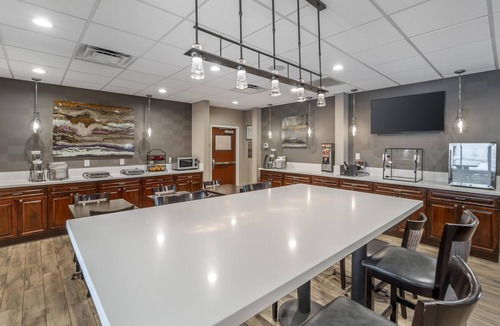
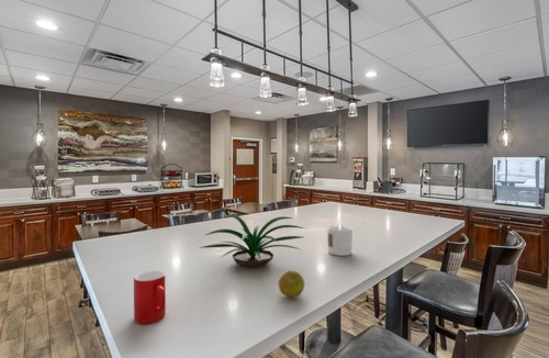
+ cup [133,270,167,325]
+ candle [326,222,354,257]
+ fruit [278,270,305,299]
+ plant [198,213,305,268]
